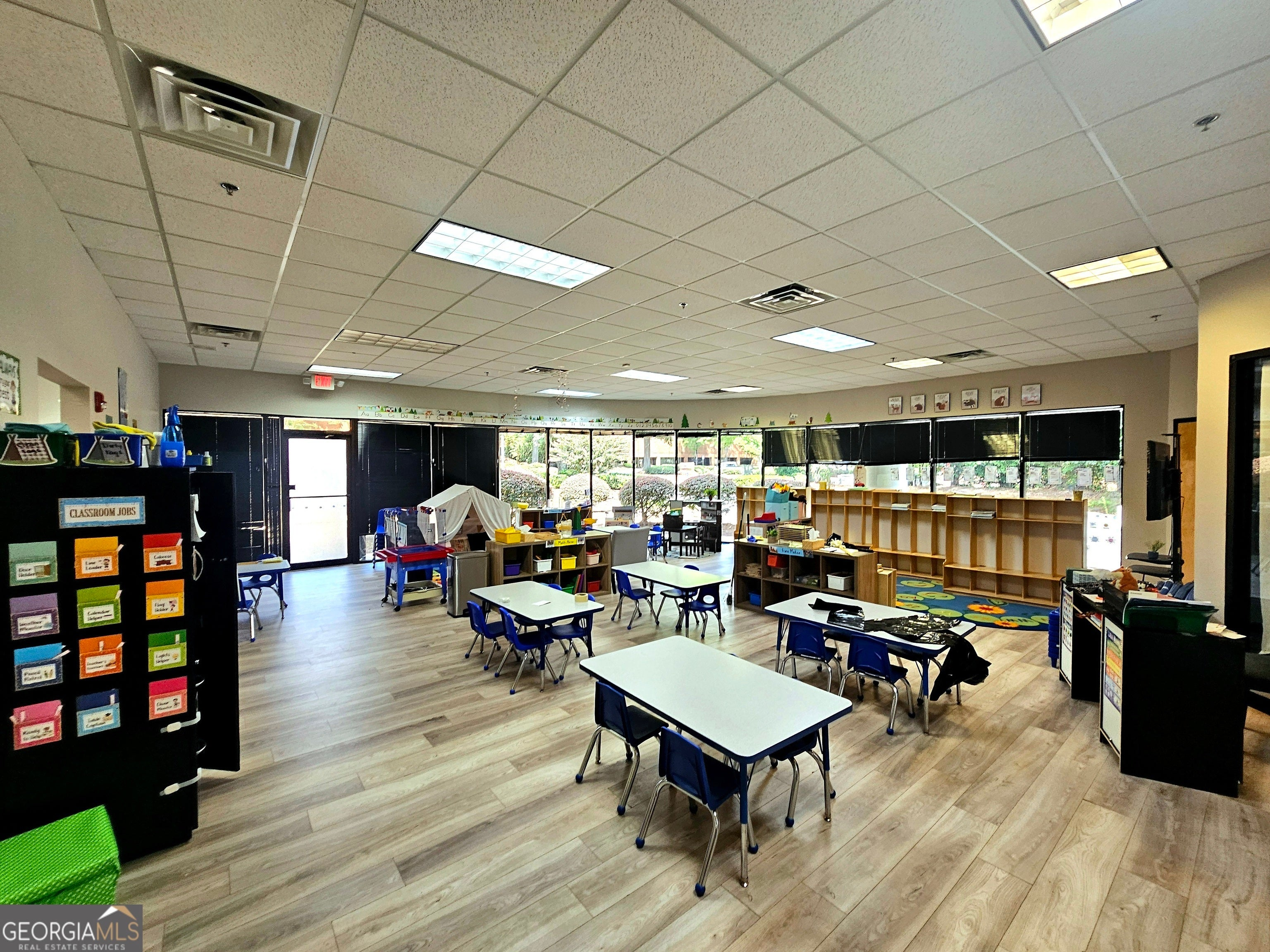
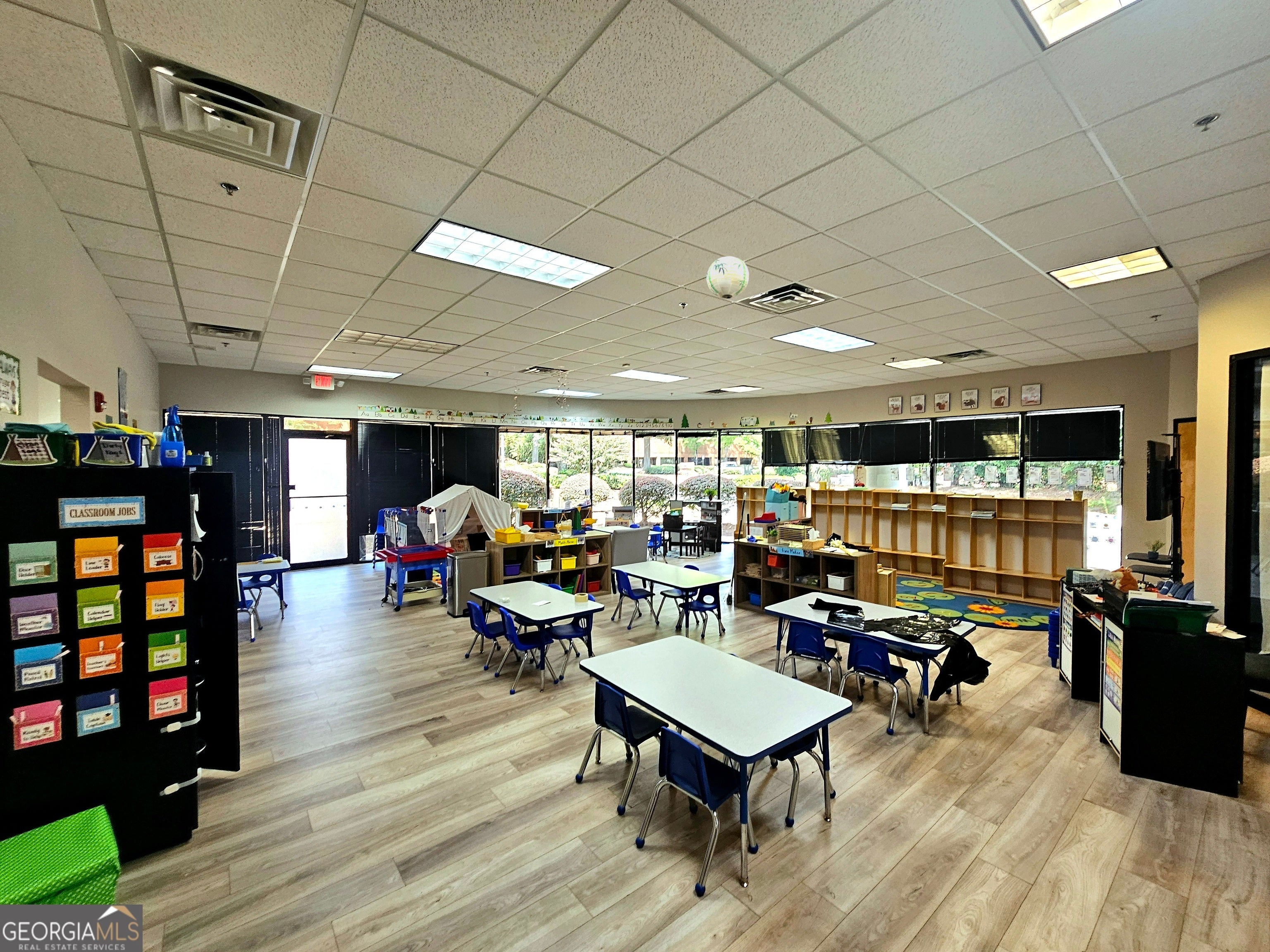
+ paper lantern [706,256,749,299]
